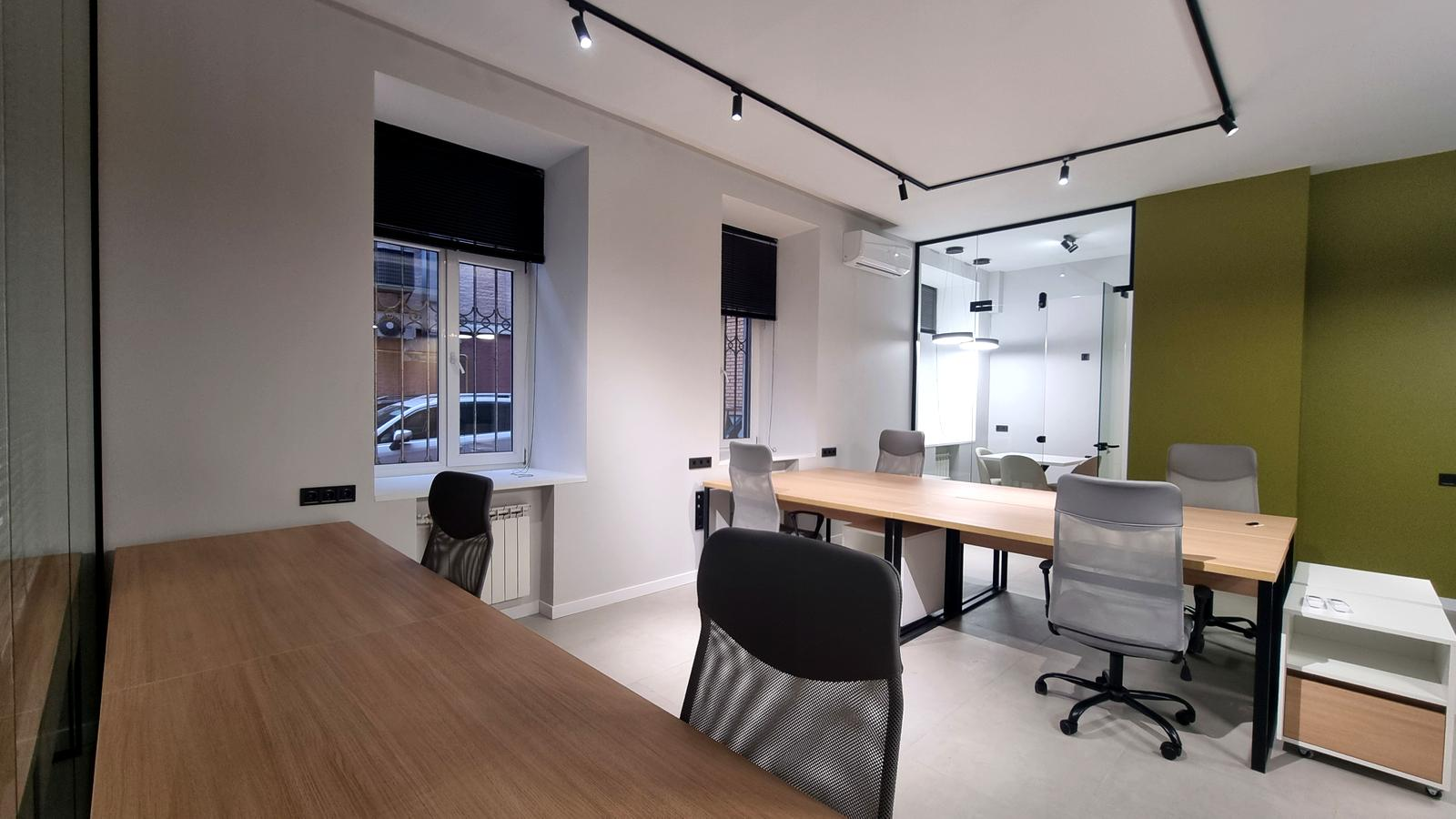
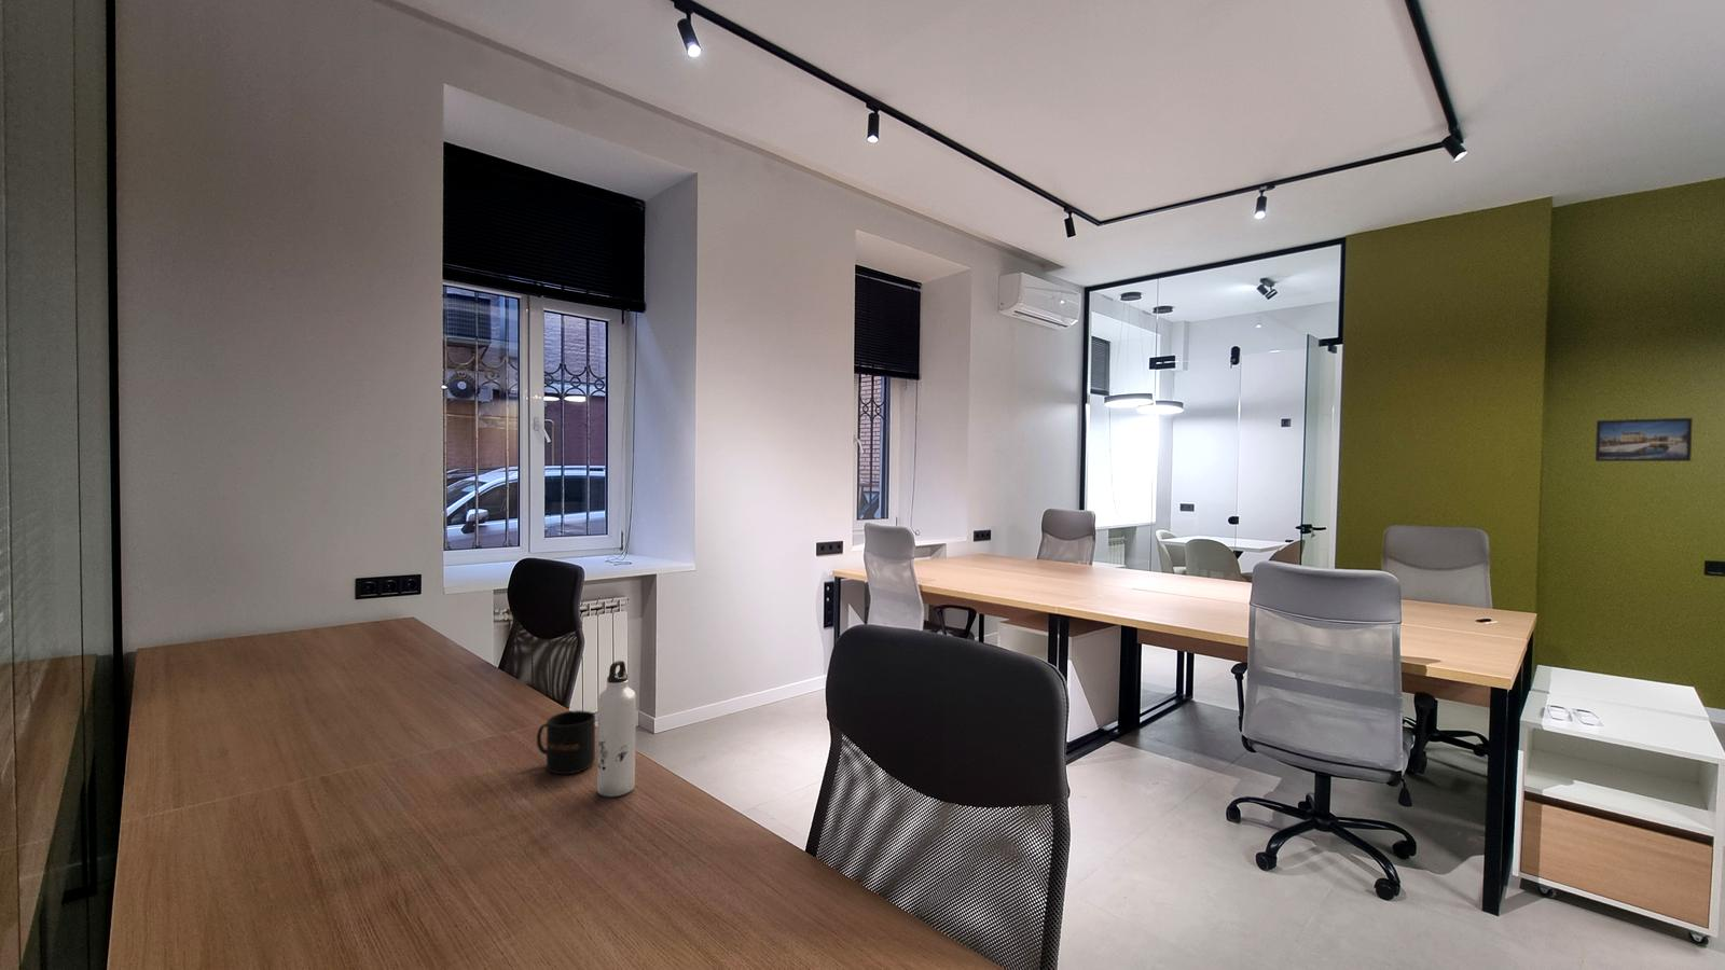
+ water bottle [596,660,637,797]
+ mug [536,709,596,775]
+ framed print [1595,417,1694,462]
